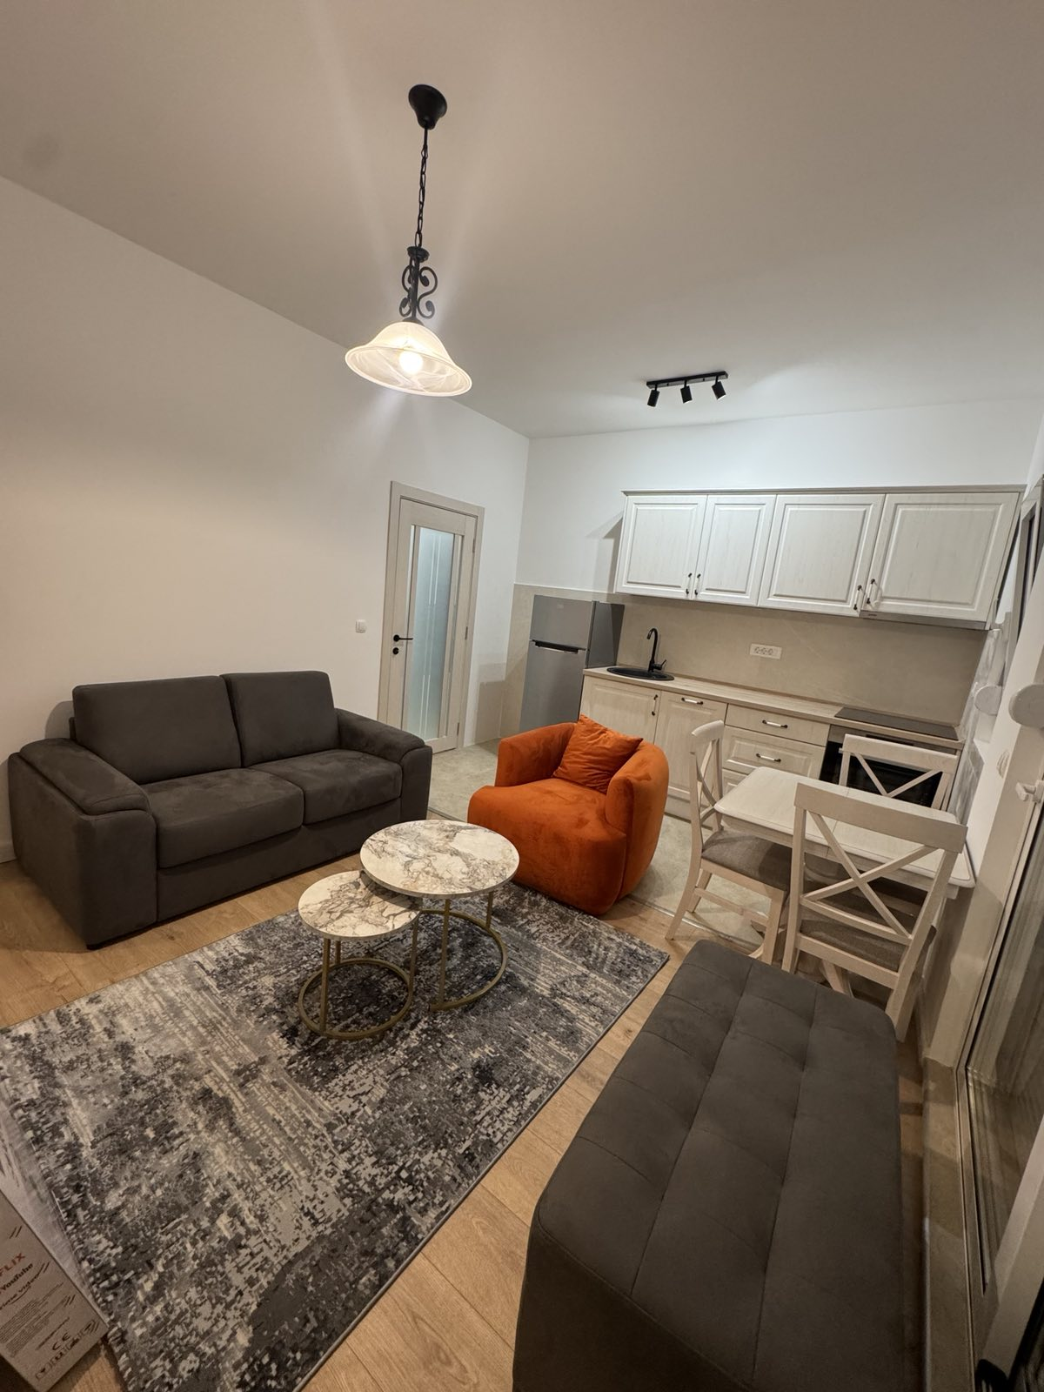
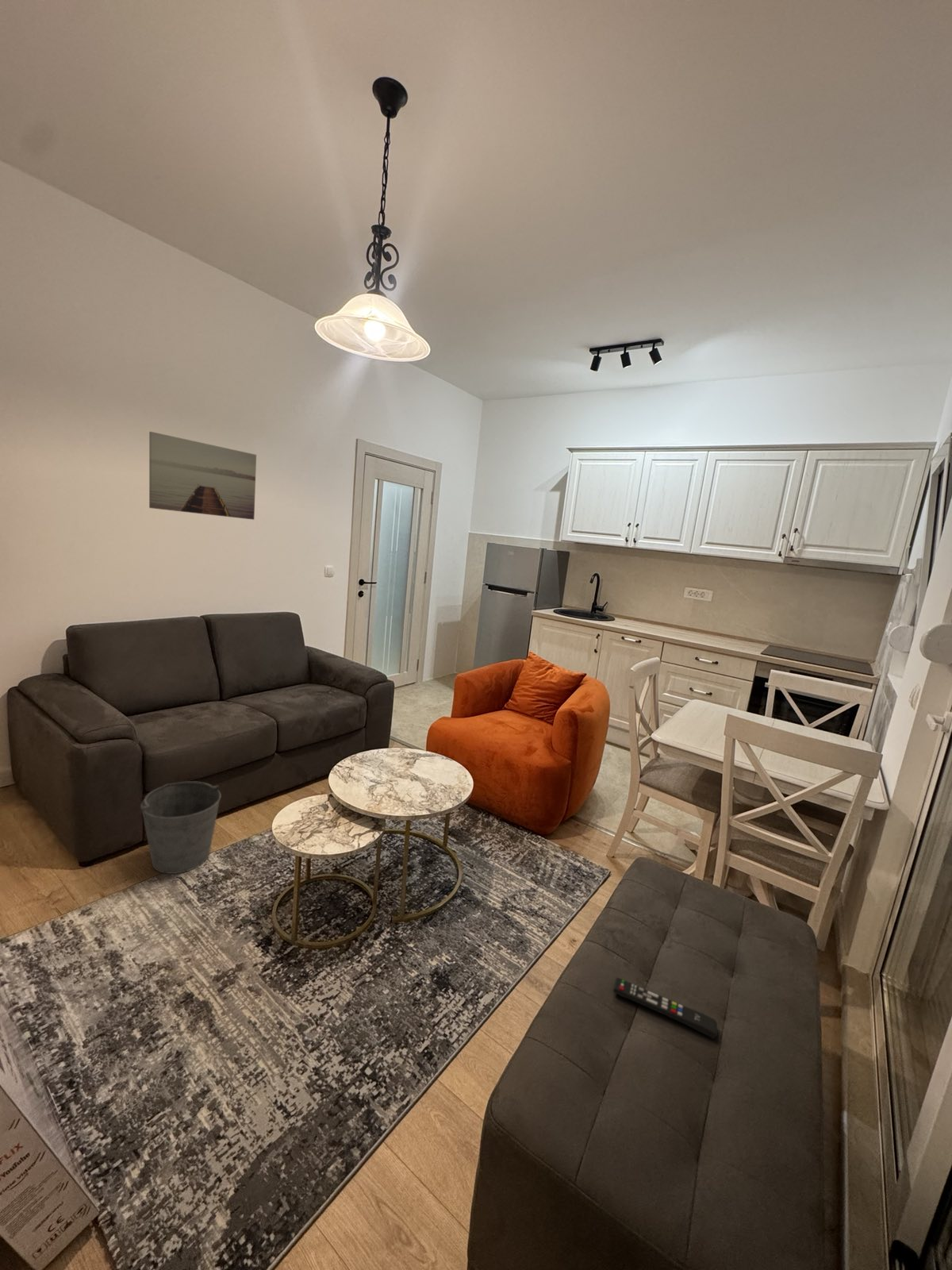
+ bucket [140,780,222,875]
+ wall art [148,431,257,521]
+ remote control [612,976,718,1040]
